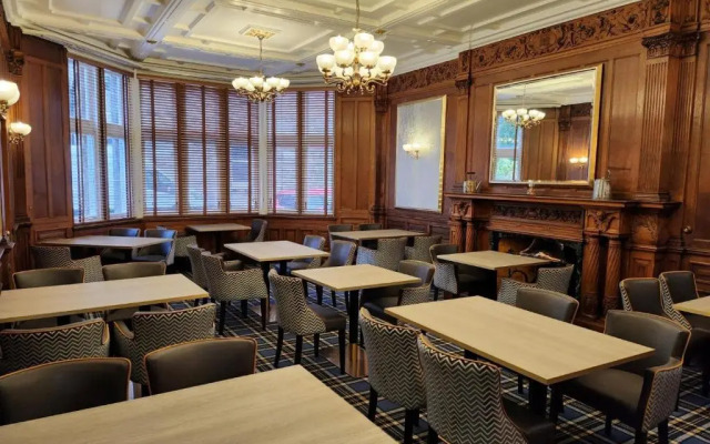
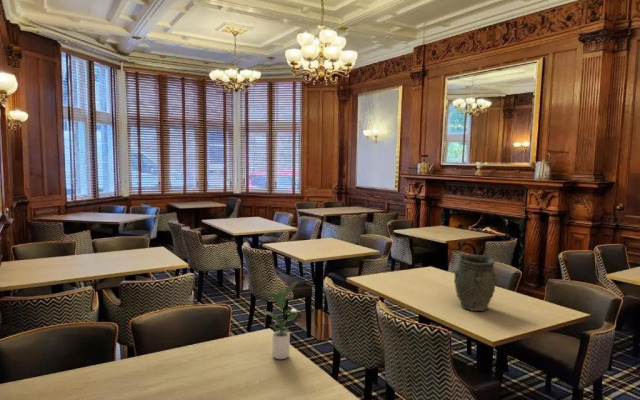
+ potted plant [262,280,300,360]
+ vase [453,253,497,312]
